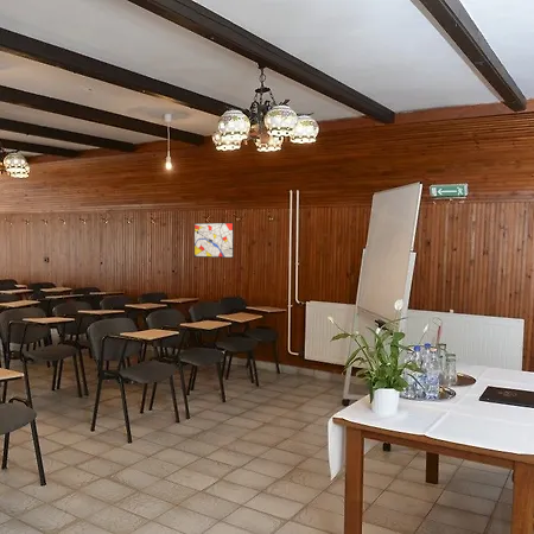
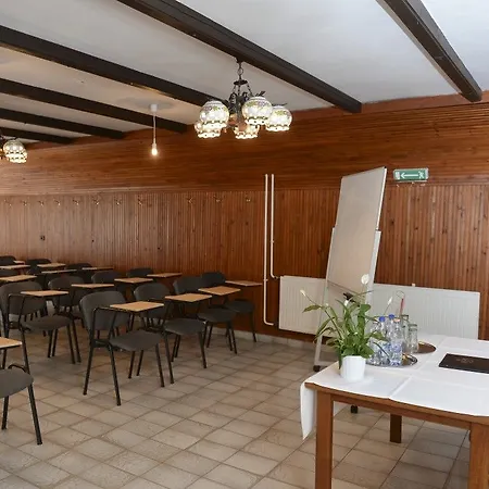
- wall art [193,222,235,259]
